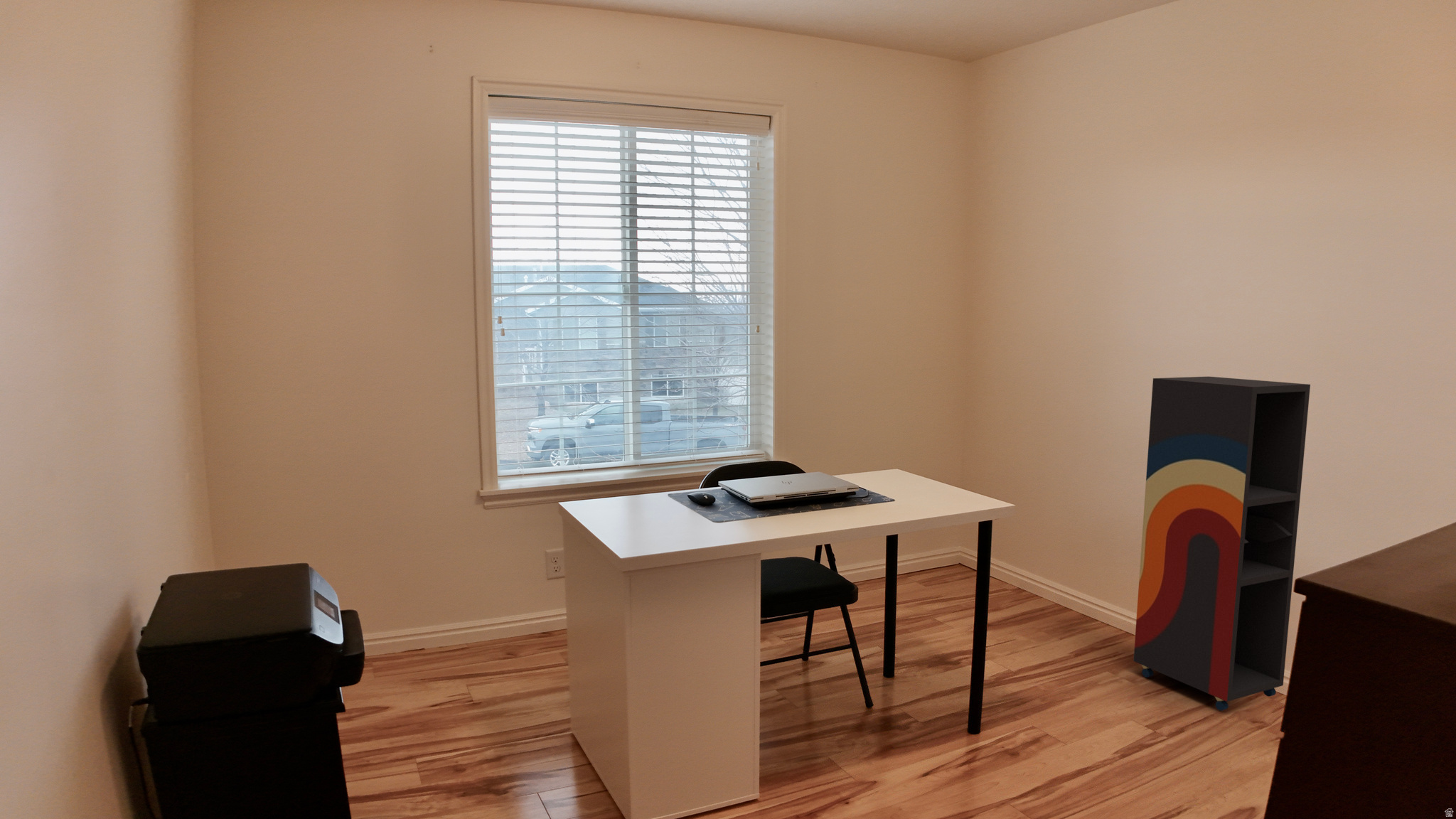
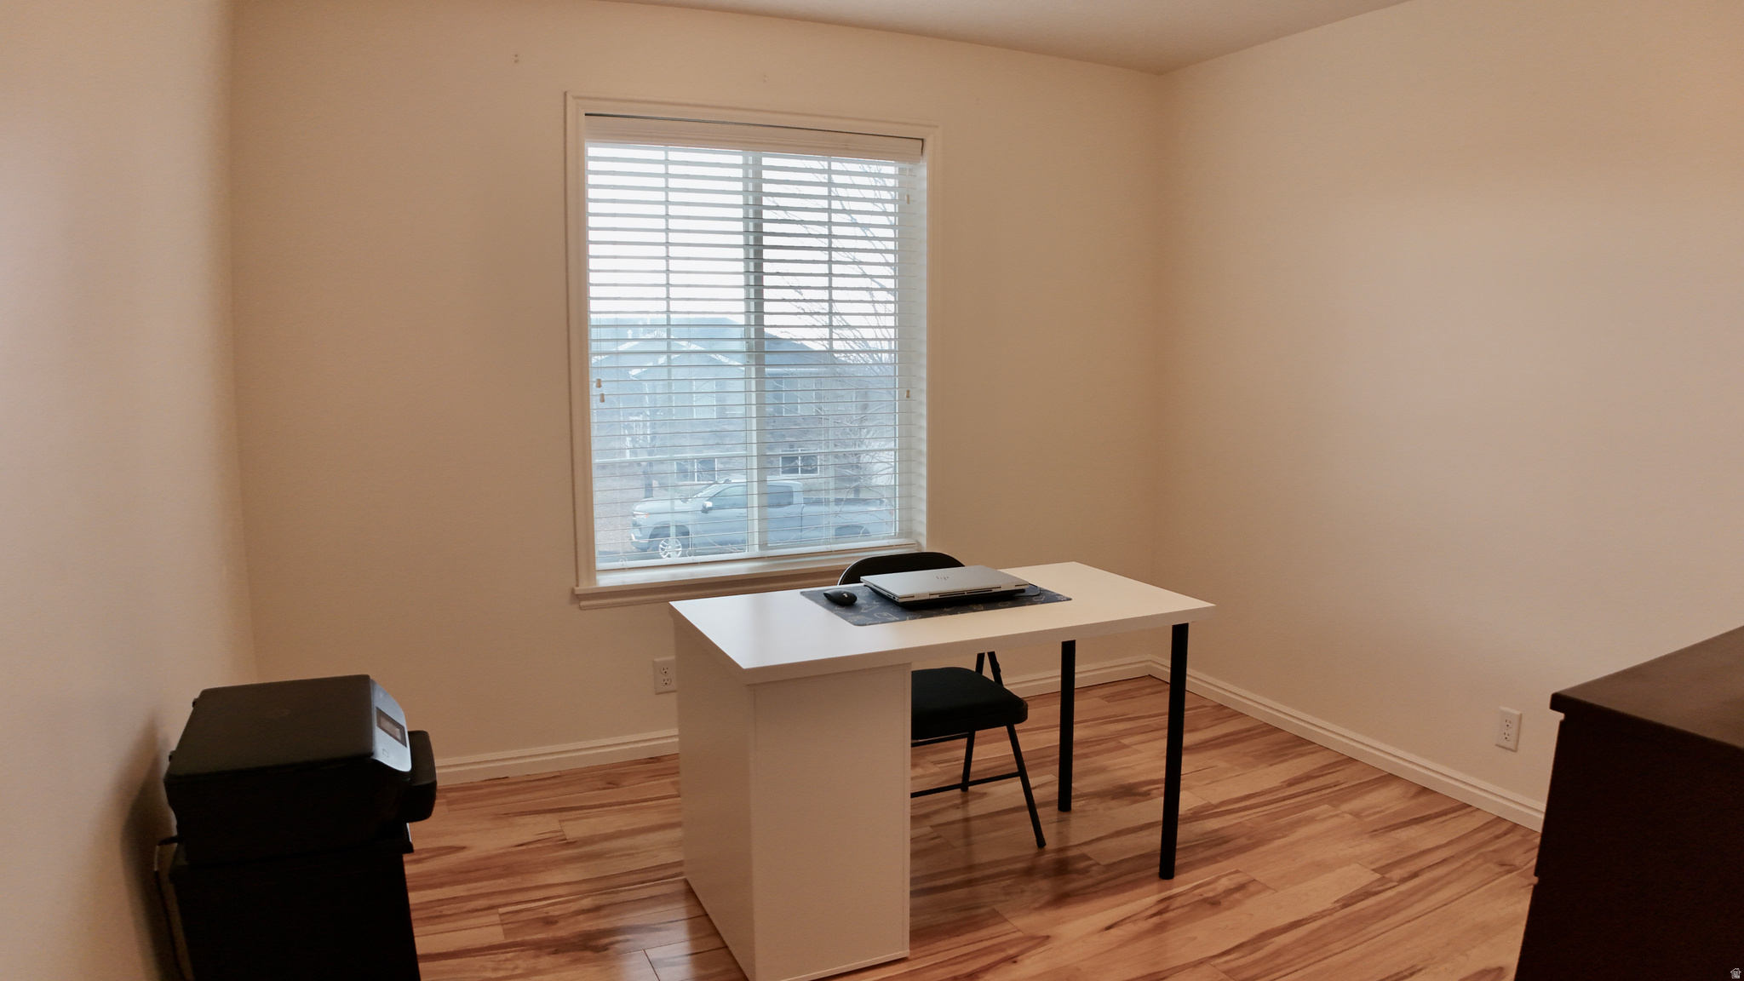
- shelving unit [1133,376,1311,711]
